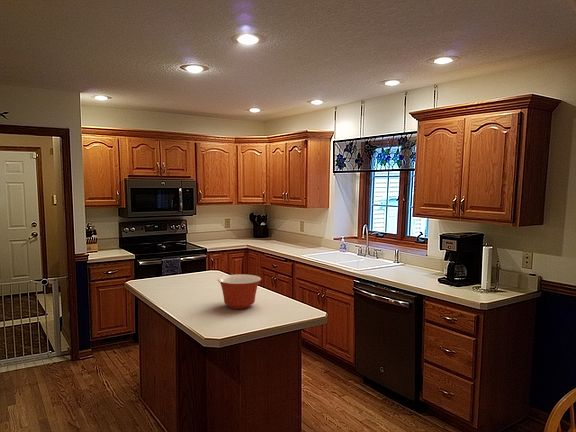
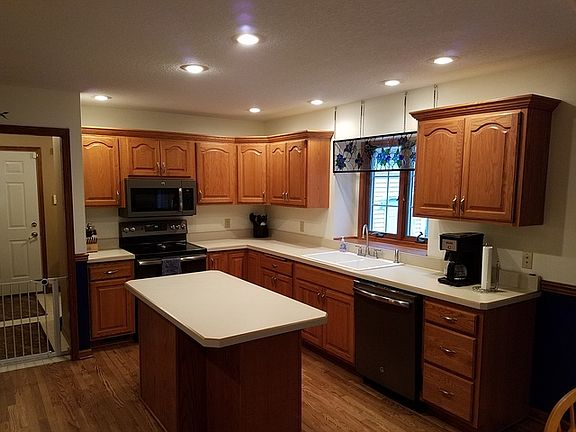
- mixing bowl [217,273,262,310]
